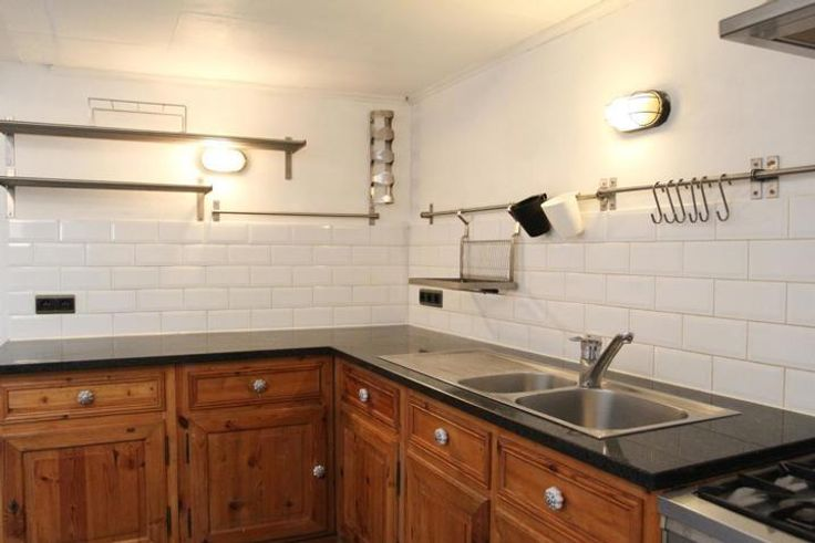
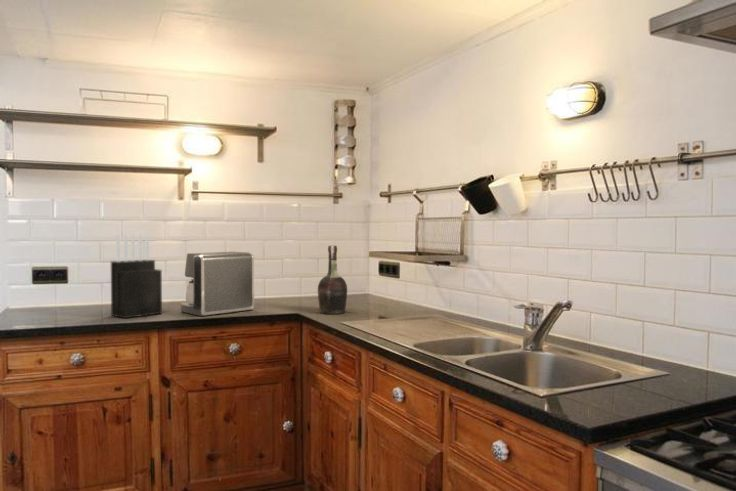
+ cognac bottle [317,245,348,315]
+ coffee maker [180,251,255,317]
+ knife block [110,233,163,319]
